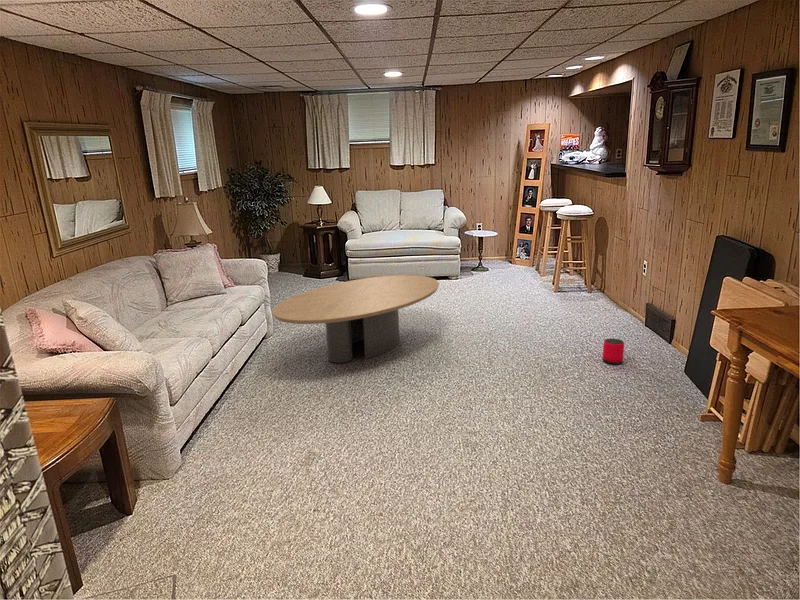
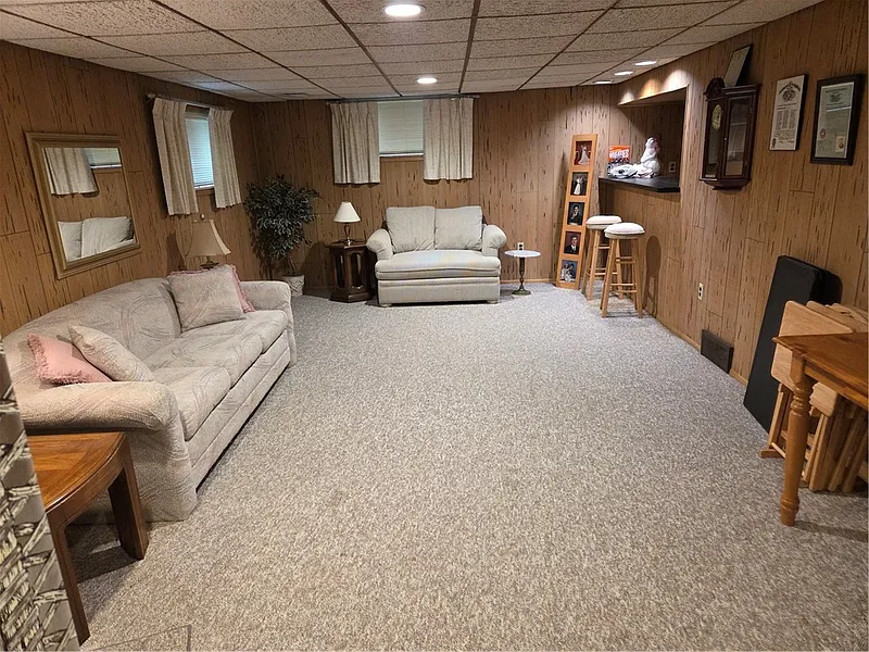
- coffee table [271,274,440,364]
- speaker [602,337,625,366]
